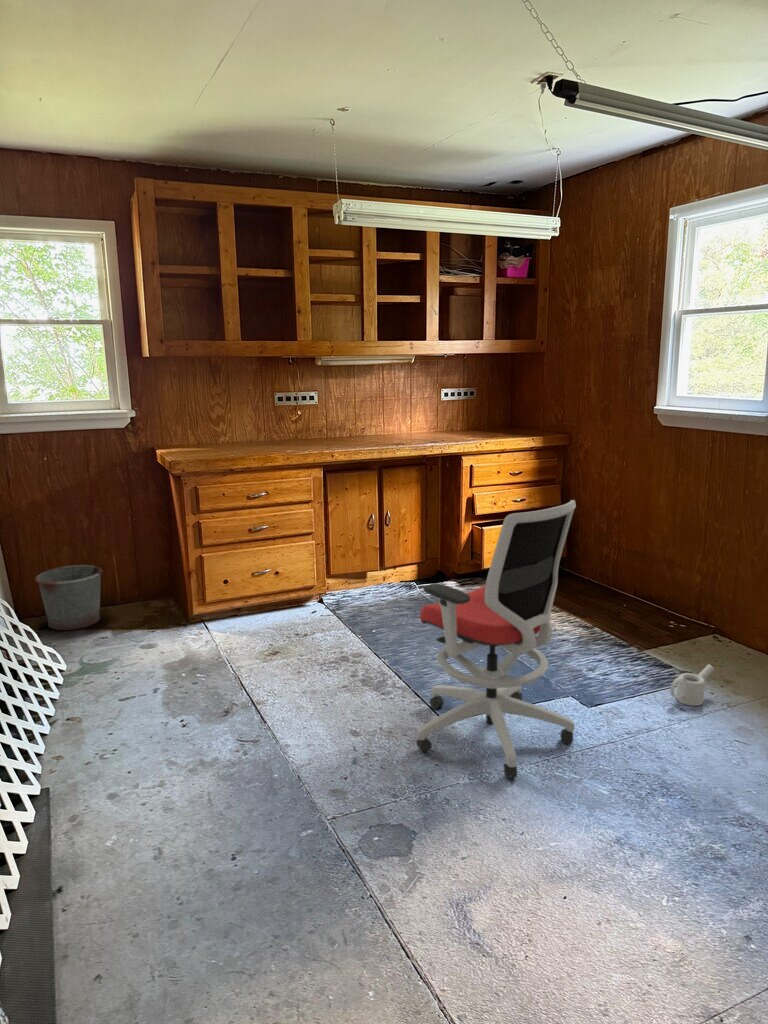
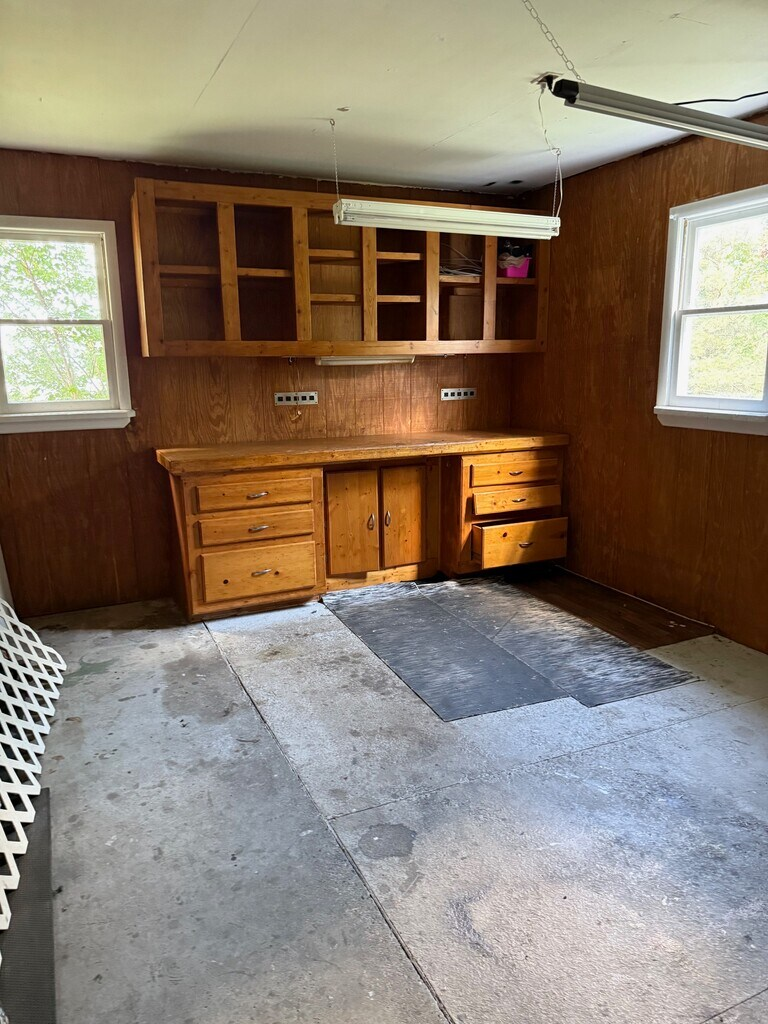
- bucket [34,564,104,631]
- watering can [669,663,715,707]
- office chair [415,499,577,779]
